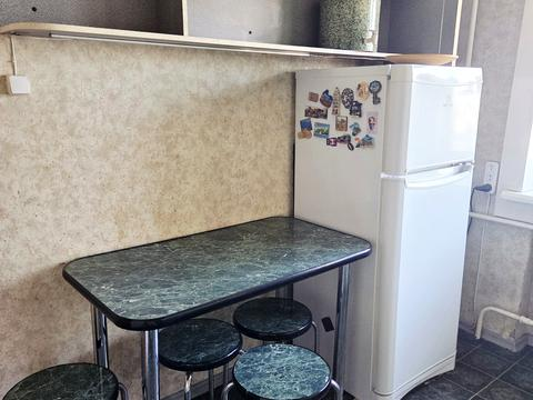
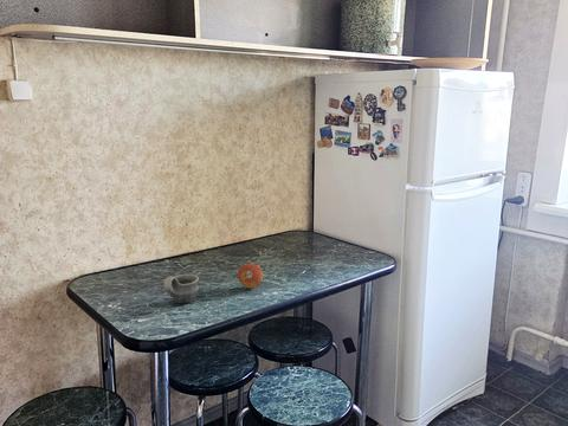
+ cup [163,273,200,304]
+ fruit [237,262,264,289]
